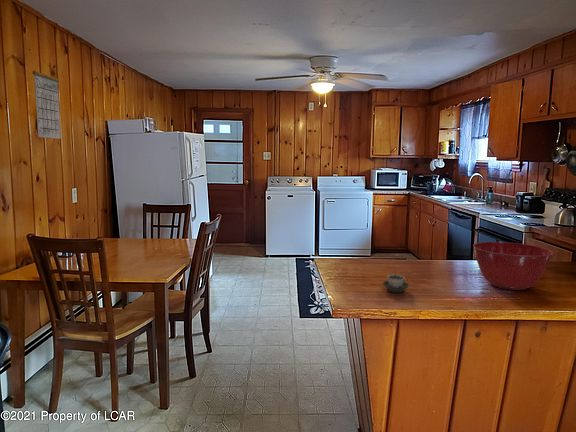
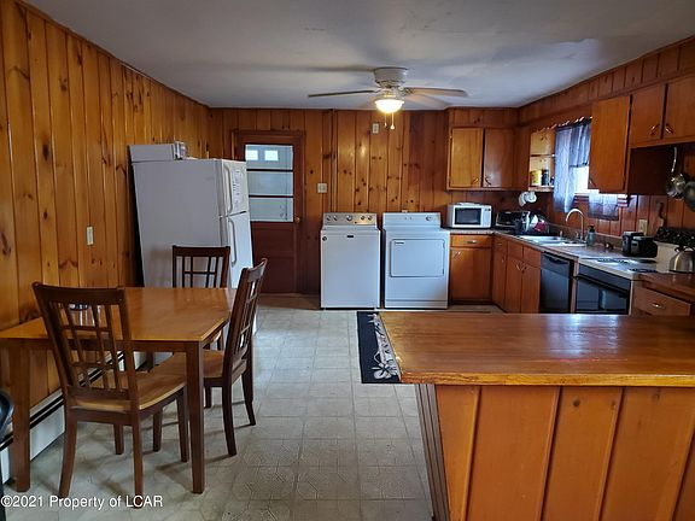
- calendar [31,61,62,140]
- cup [381,274,410,294]
- mixing bowl [472,241,554,291]
